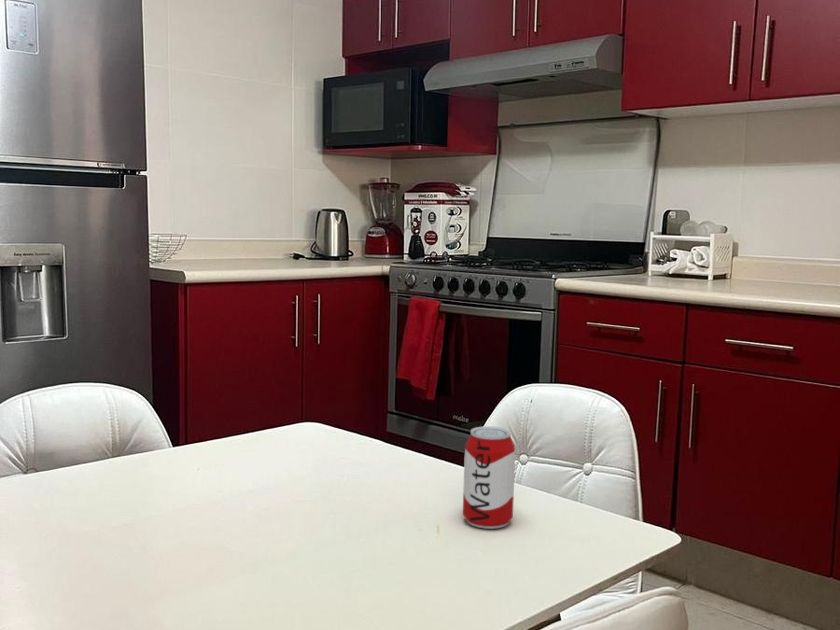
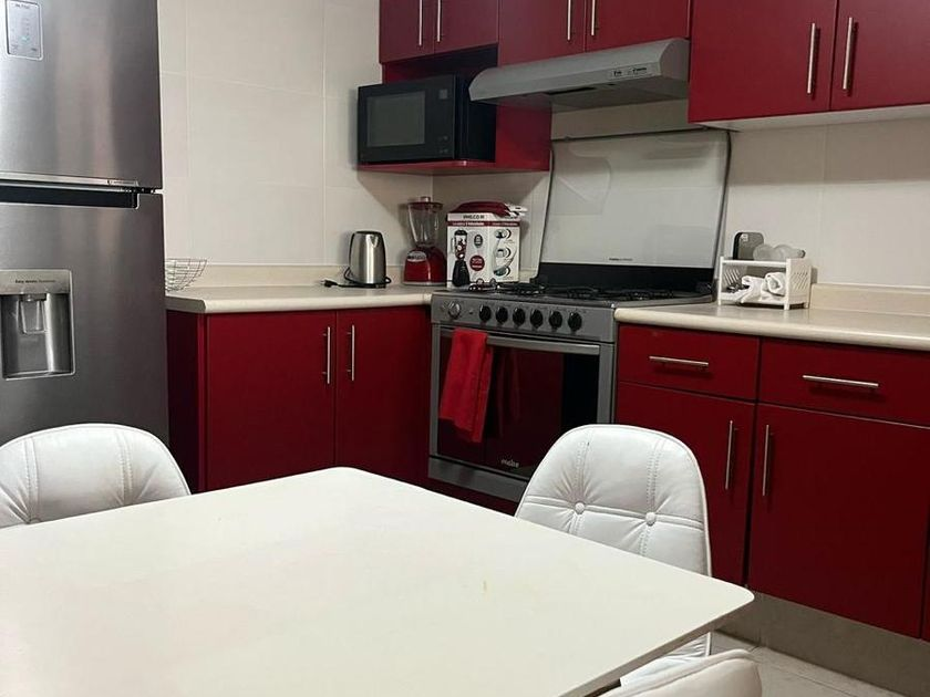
- beverage can [462,425,516,530]
